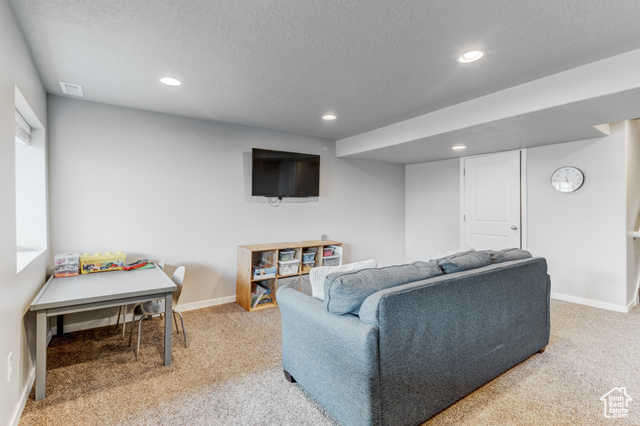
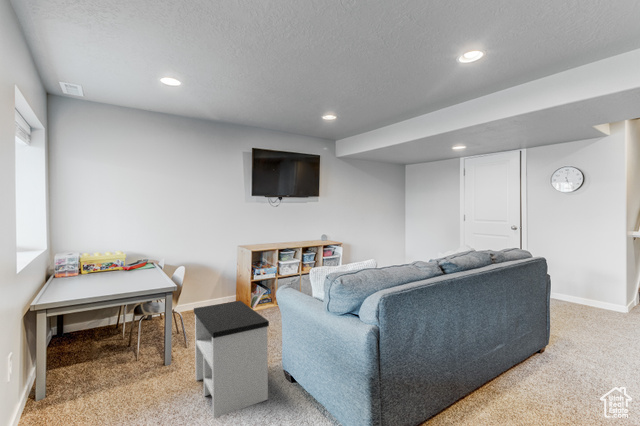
+ side table [193,300,270,419]
